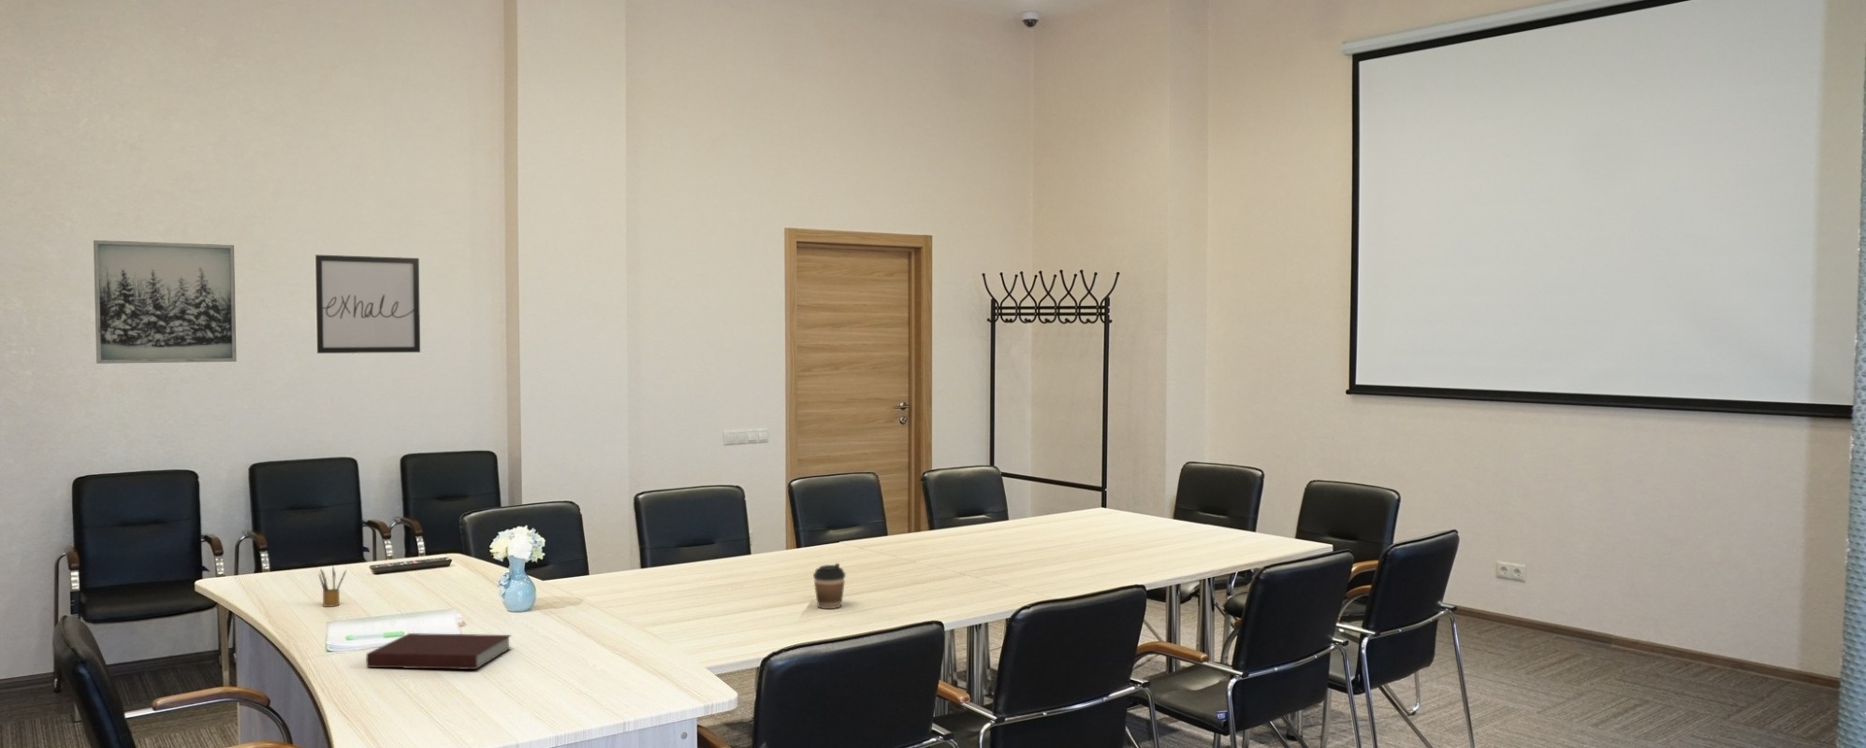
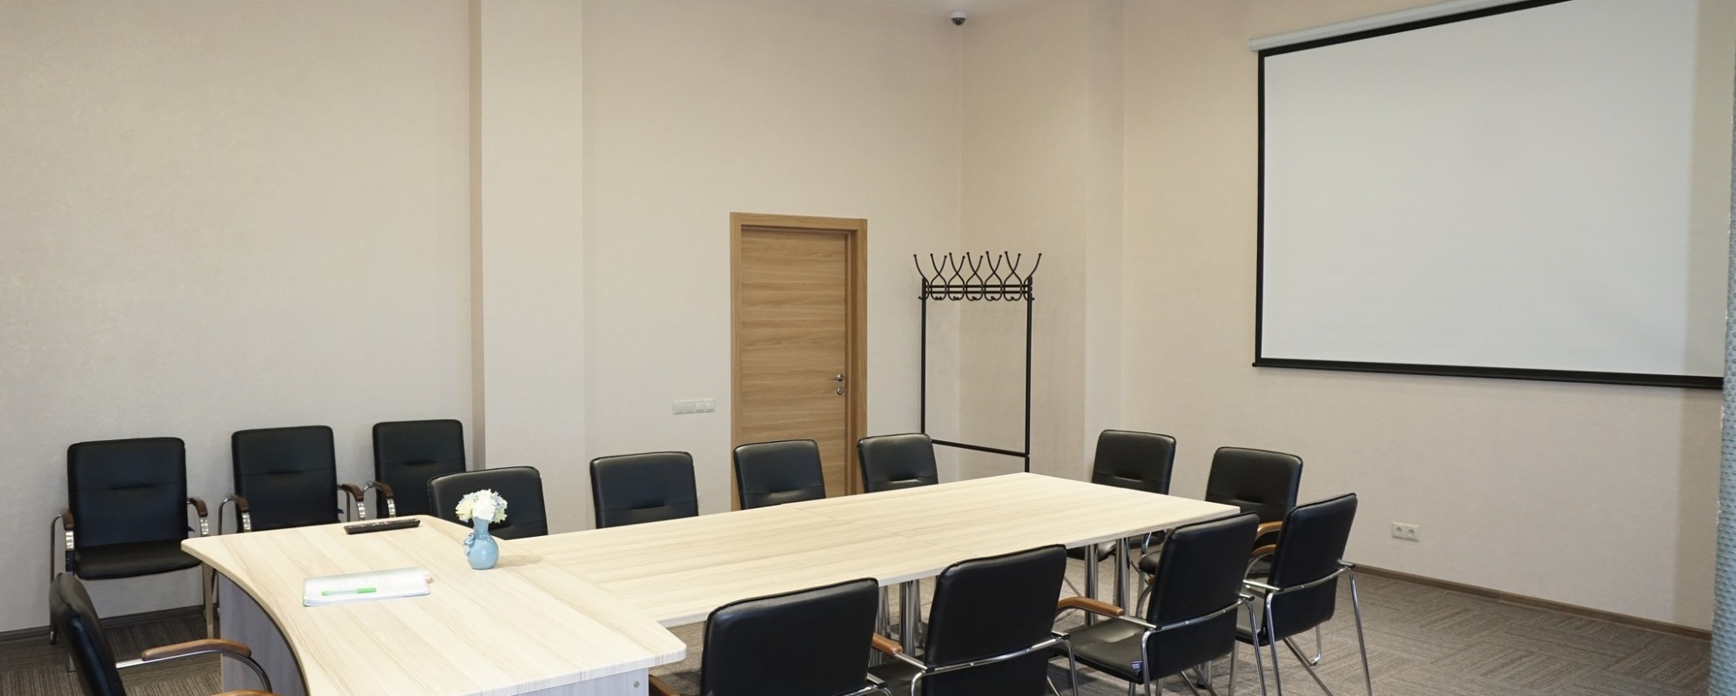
- coffee cup [813,562,846,610]
- pencil box [318,566,347,608]
- wall art [313,254,421,354]
- notebook [365,633,513,671]
- wall art [93,239,238,365]
